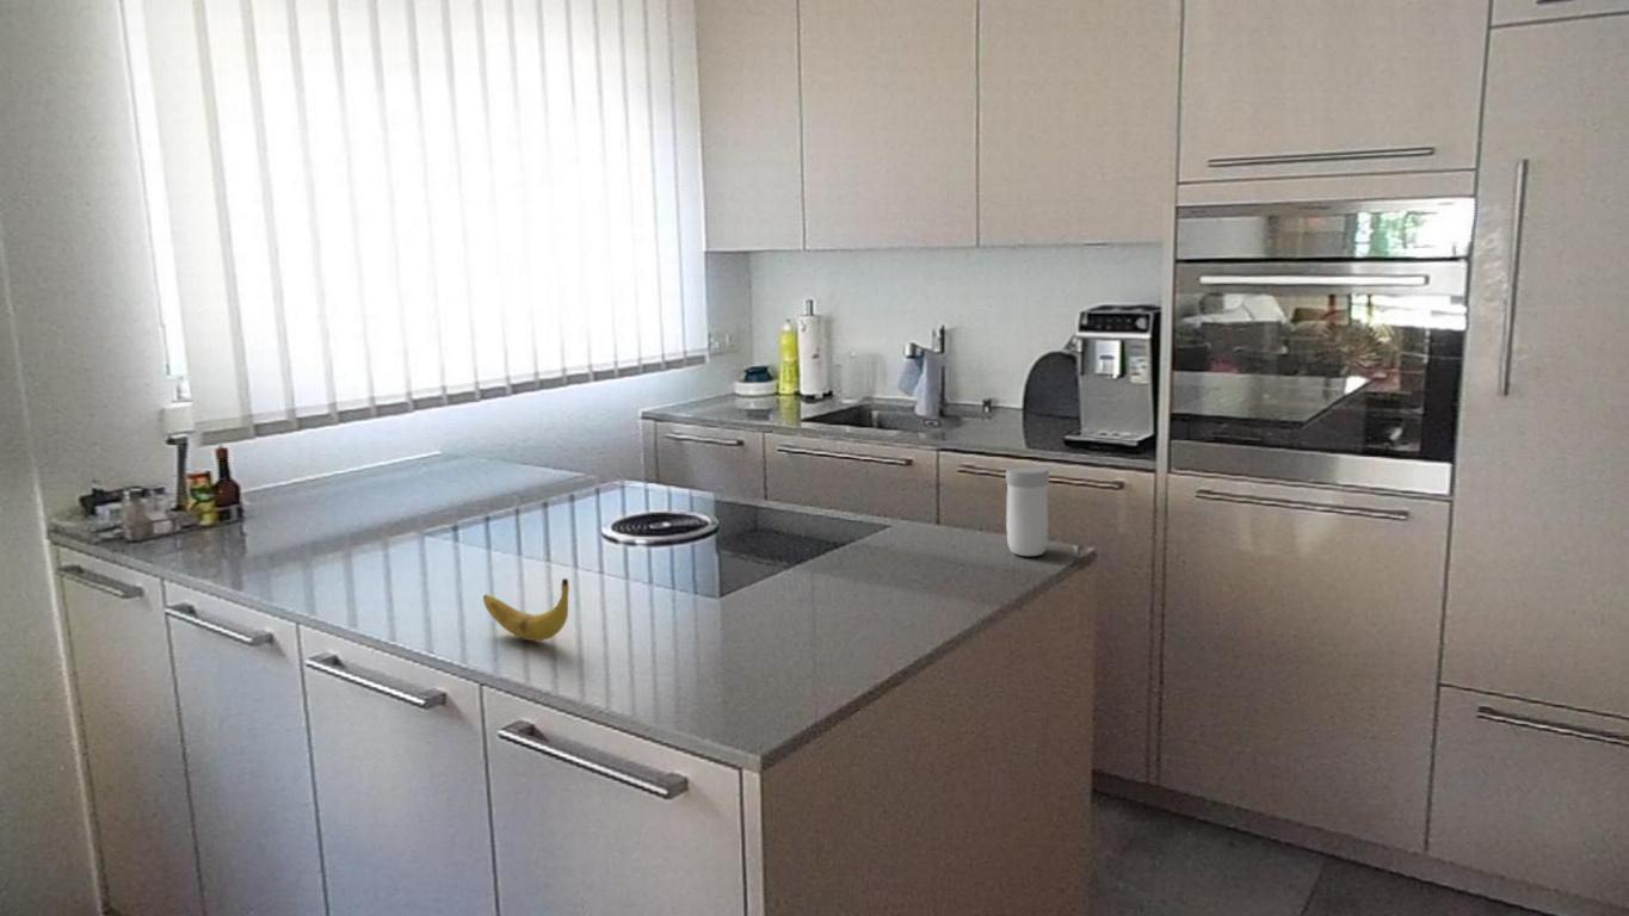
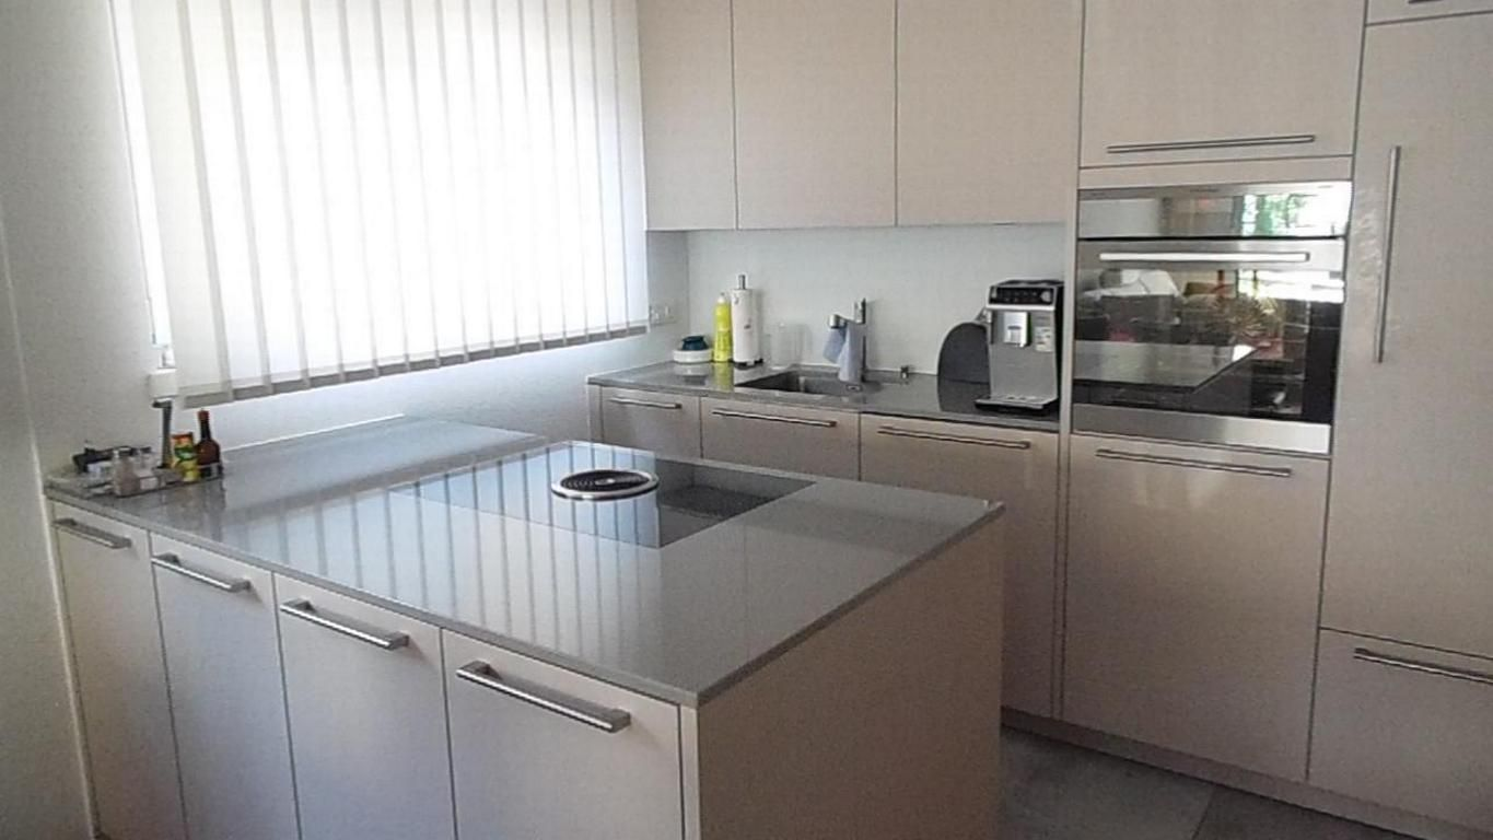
- banana [482,577,570,642]
- mug [1005,465,1051,557]
